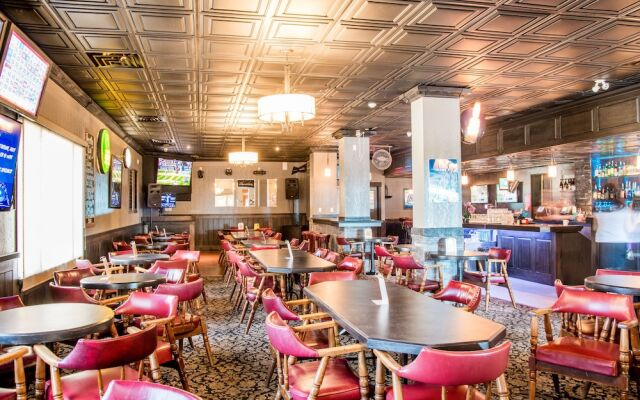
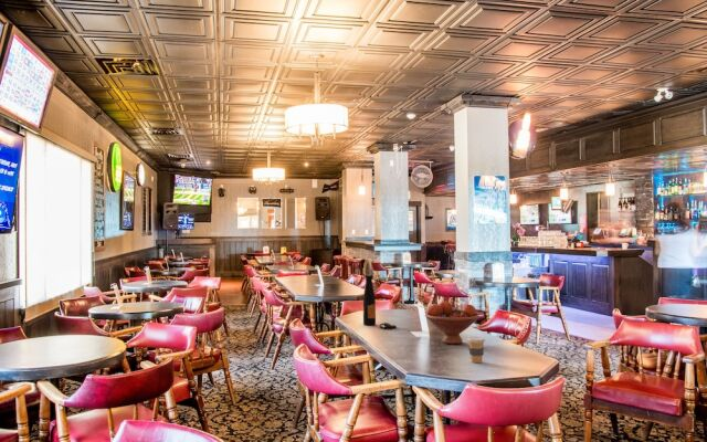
+ beer bottle [362,274,398,329]
+ coffee cup [466,336,486,364]
+ fruit bowl [424,299,481,345]
